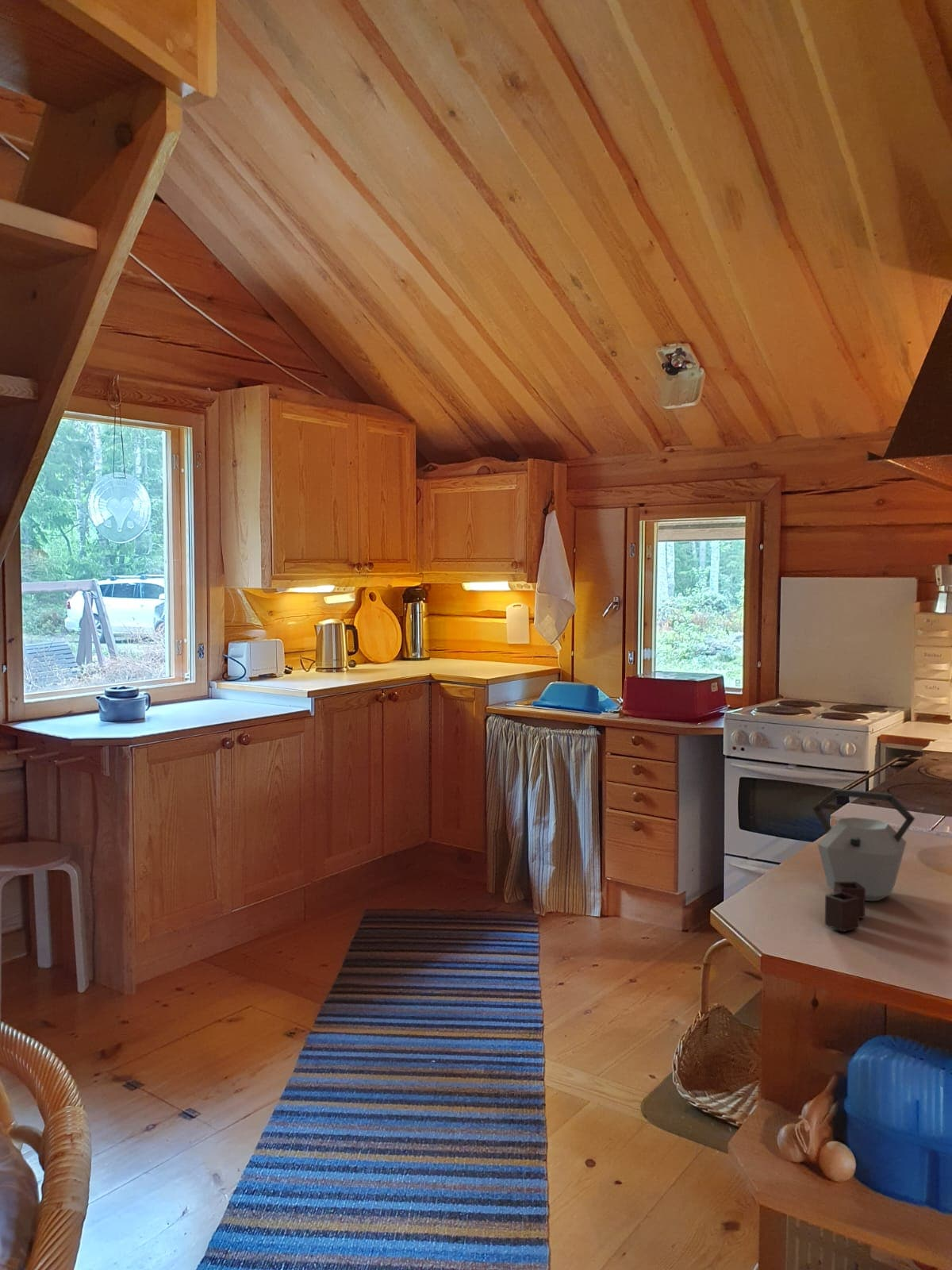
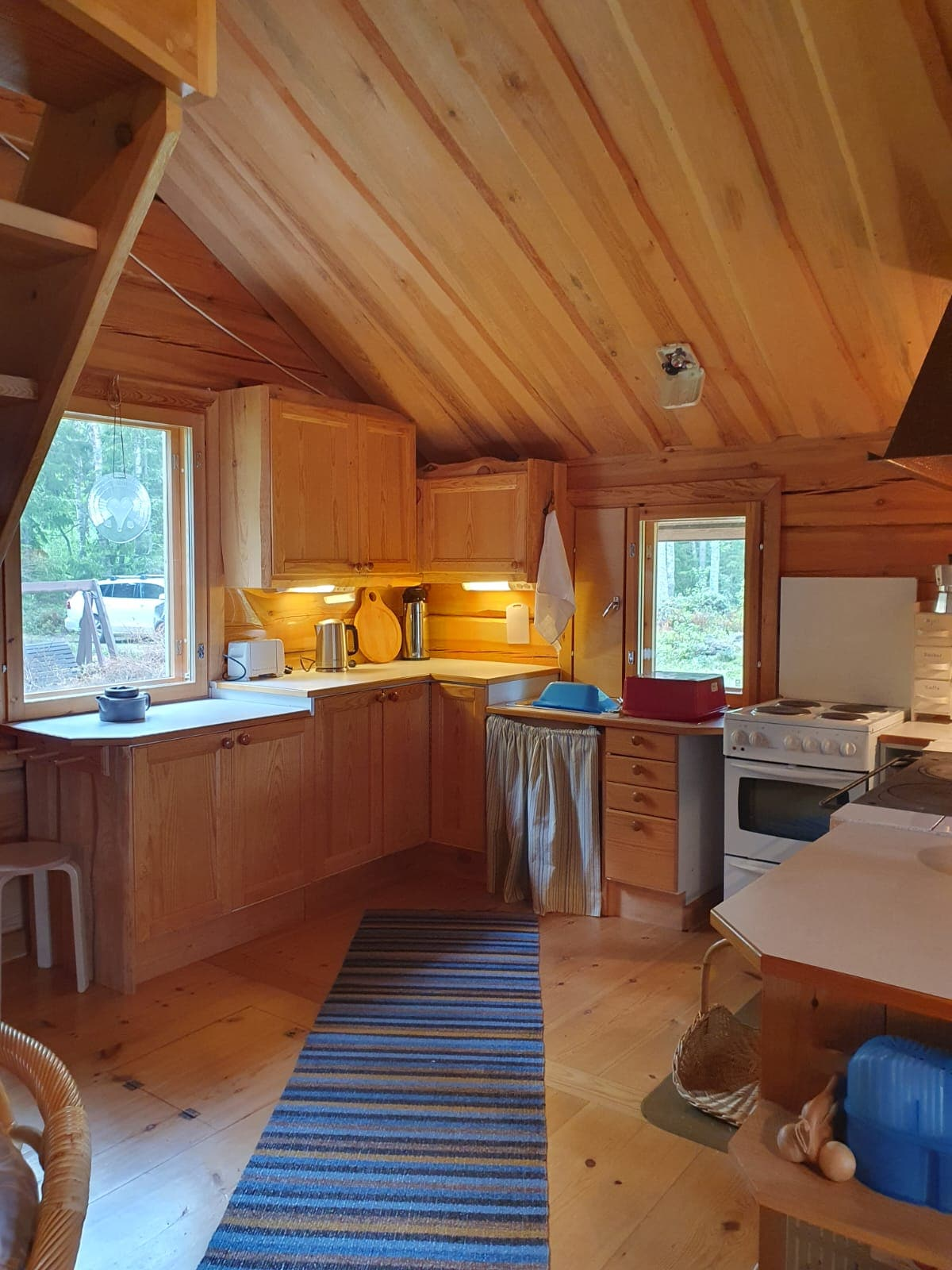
- kettle [812,787,916,933]
